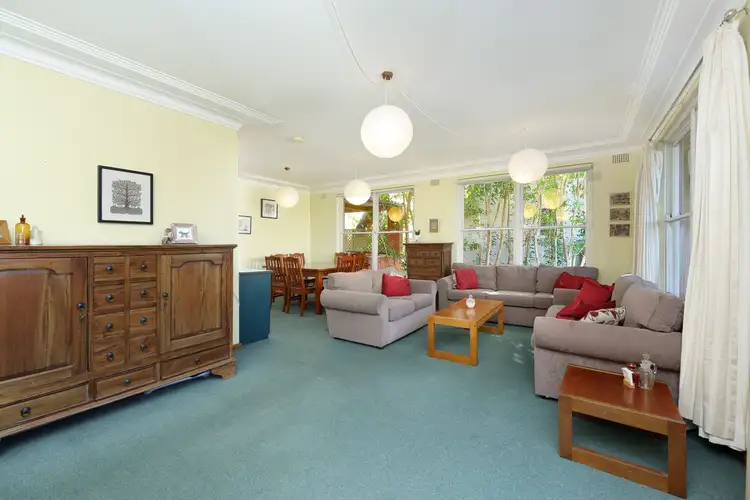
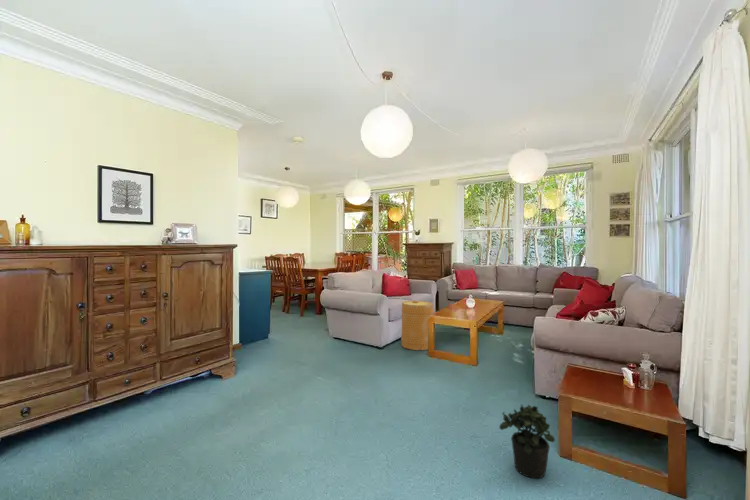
+ basket [400,299,434,351]
+ potted plant [499,403,556,479]
